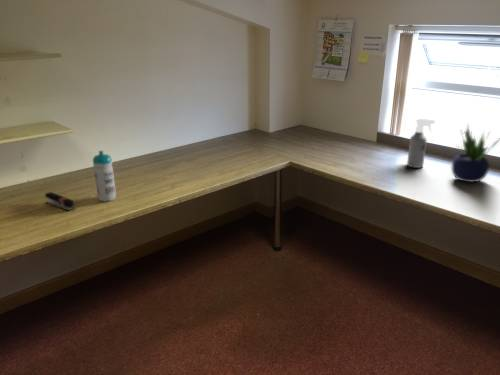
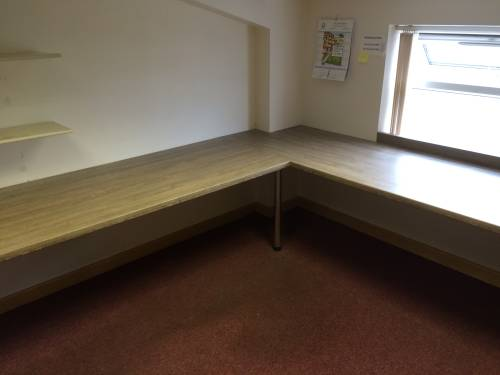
- water bottle [92,150,117,202]
- stapler [44,191,76,212]
- spray bottle [406,118,436,169]
- potted plant [451,123,500,183]
